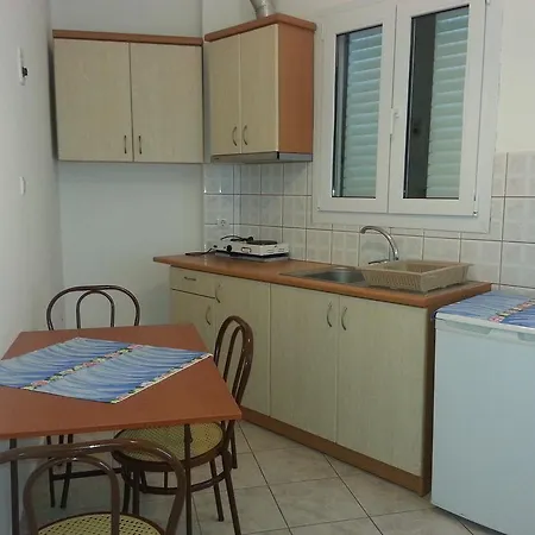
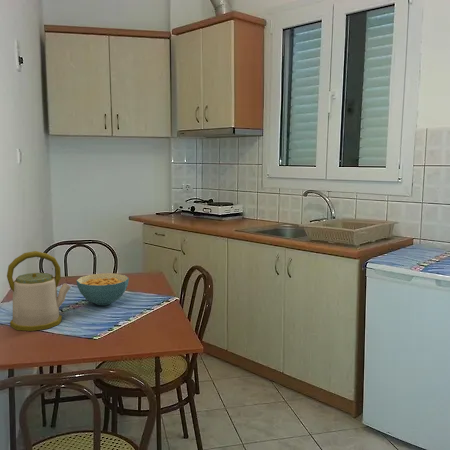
+ cereal bowl [75,272,130,306]
+ kettle [6,250,71,332]
